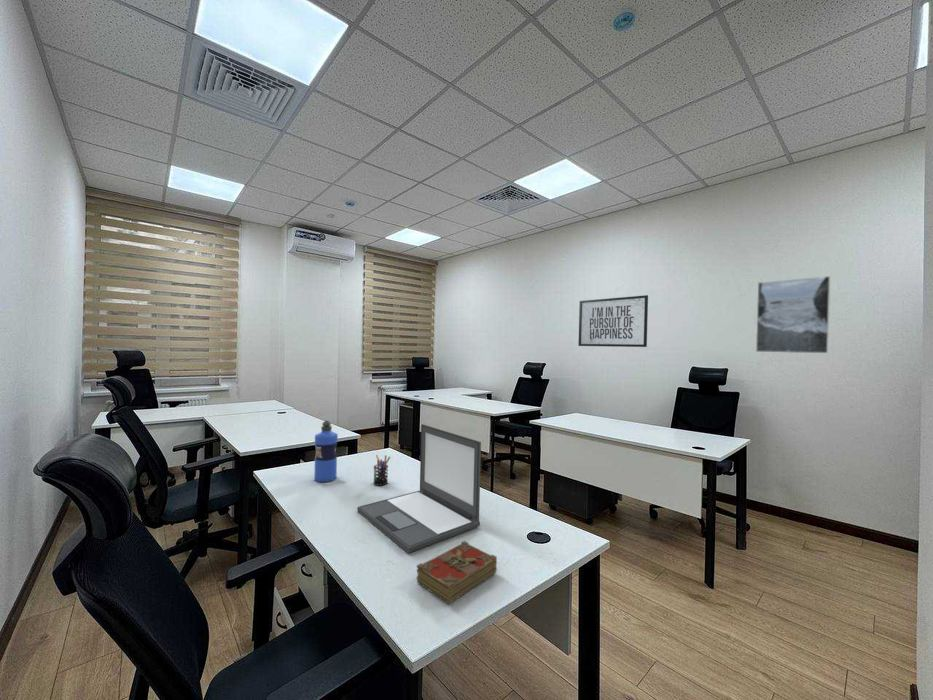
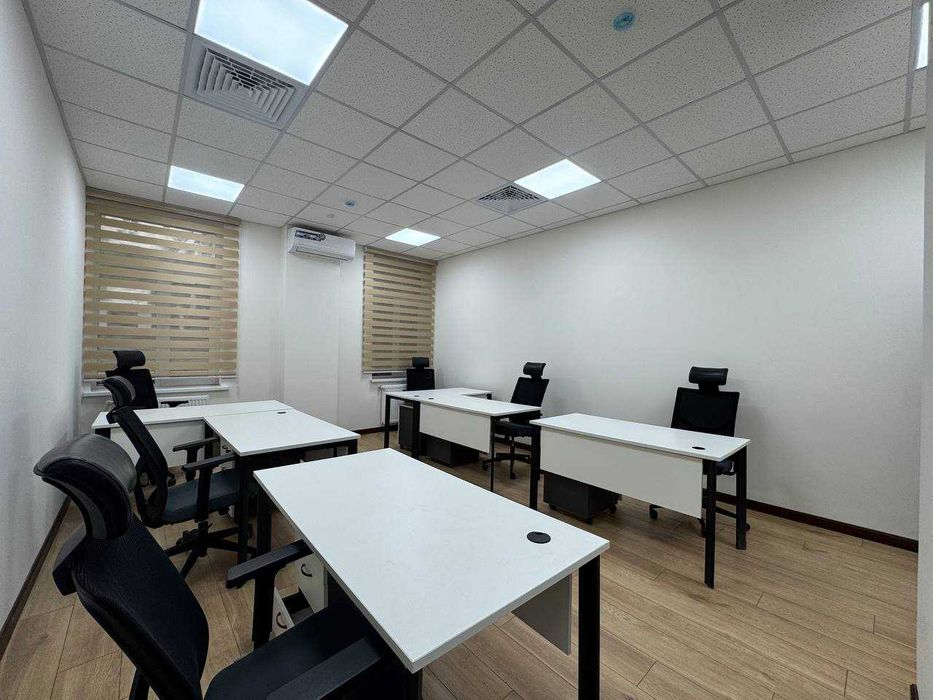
- book [416,540,498,604]
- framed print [755,275,831,354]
- water bottle [313,420,339,483]
- mirror [577,294,649,348]
- laptop [356,423,482,554]
- pen holder [372,454,391,487]
